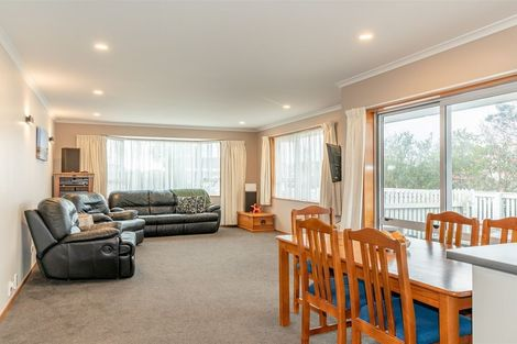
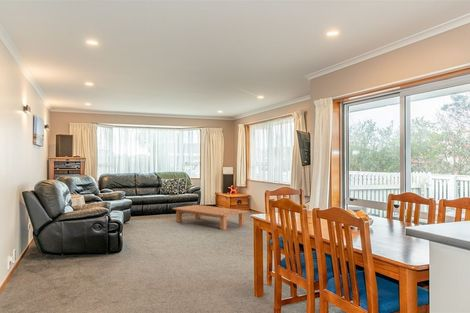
+ coffee table [171,204,250,231]
